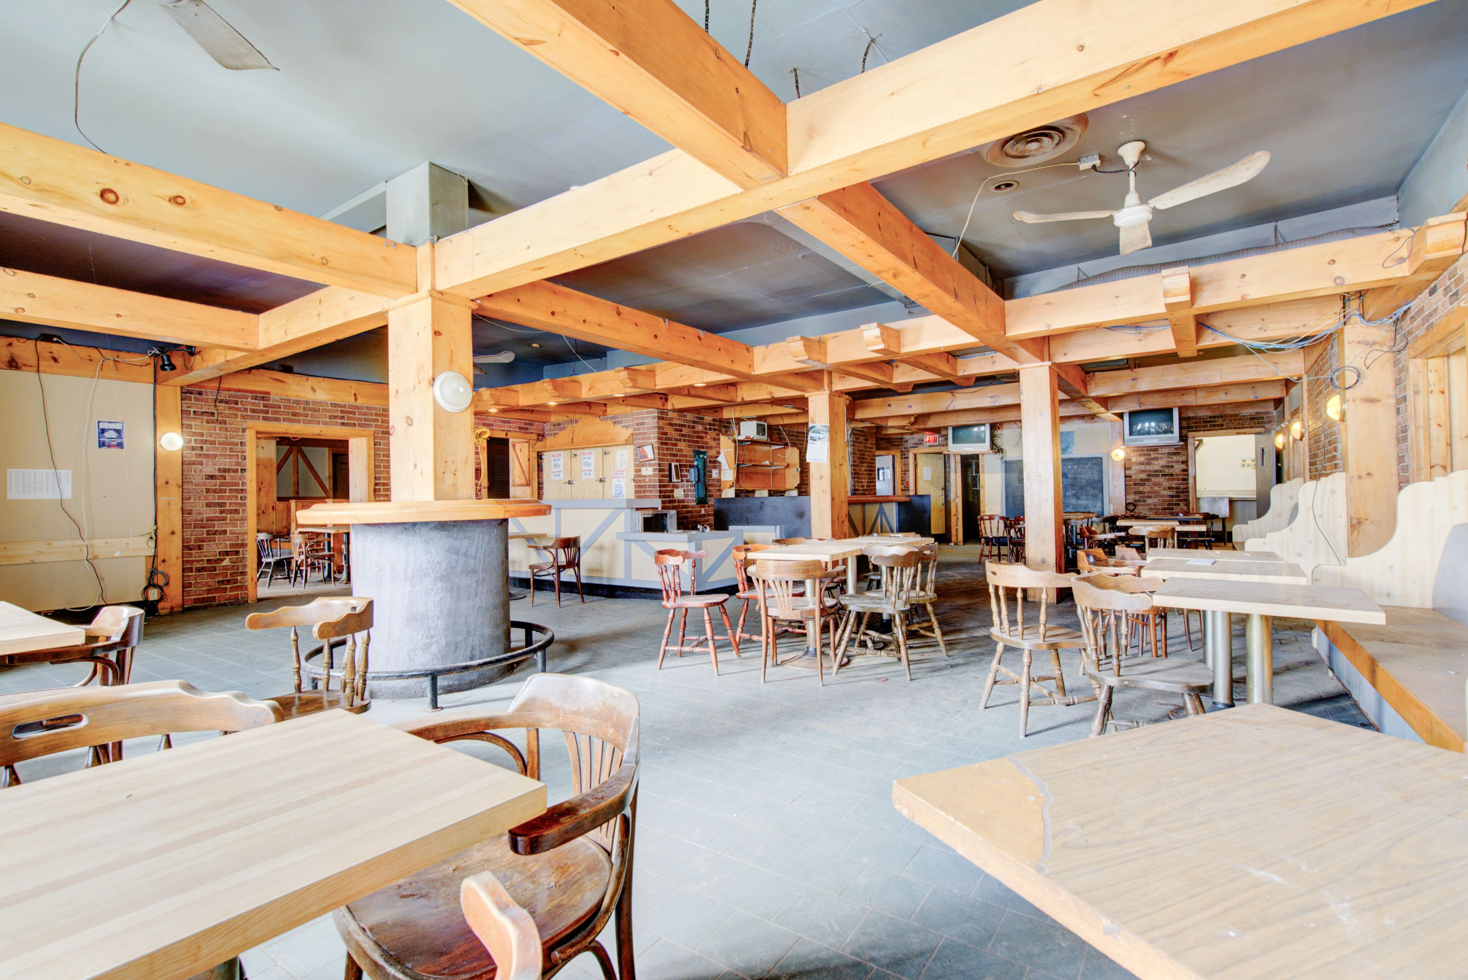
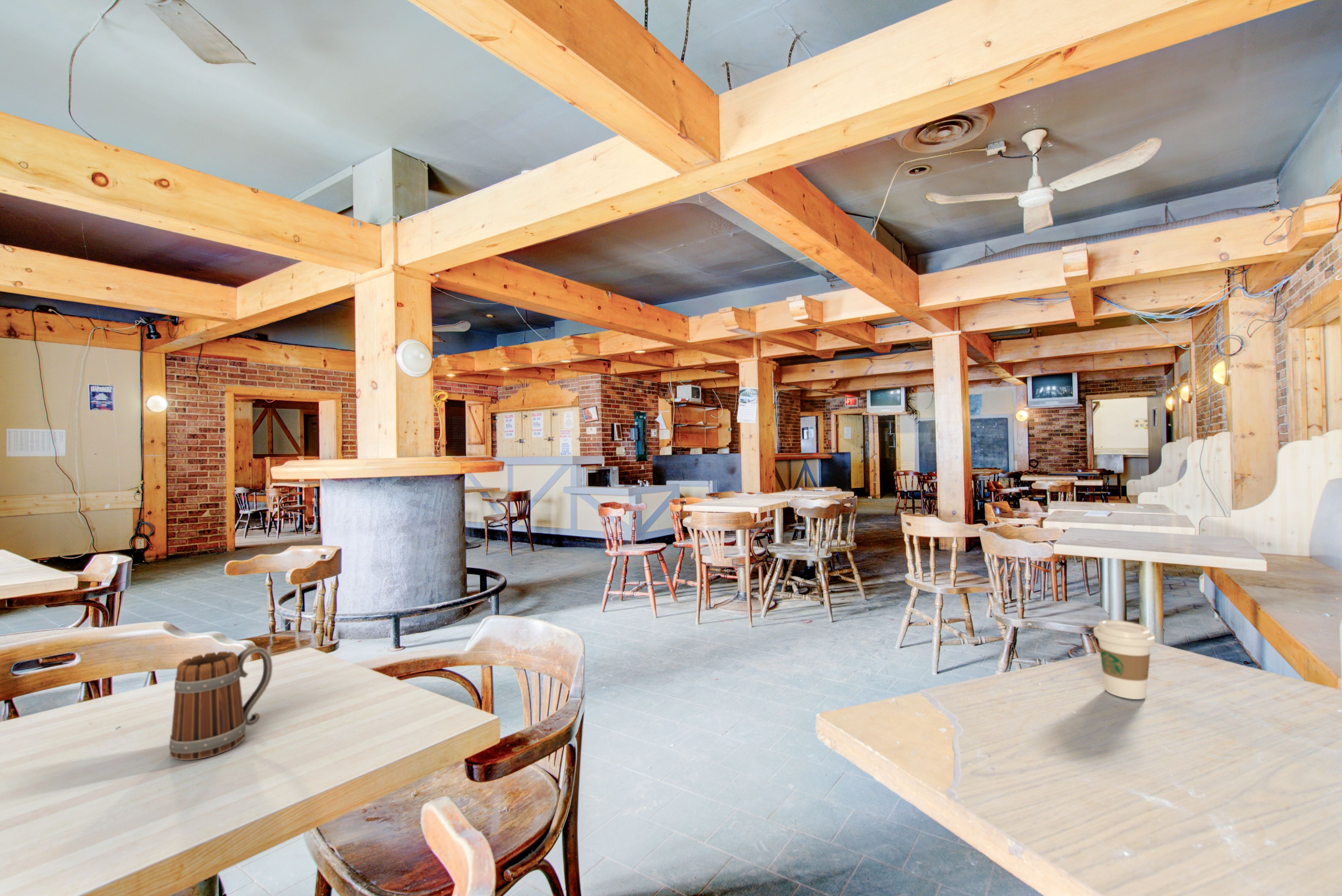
+ coffee cup [1093,620,1156,700]
+ beer mug [169,646,273,761]
